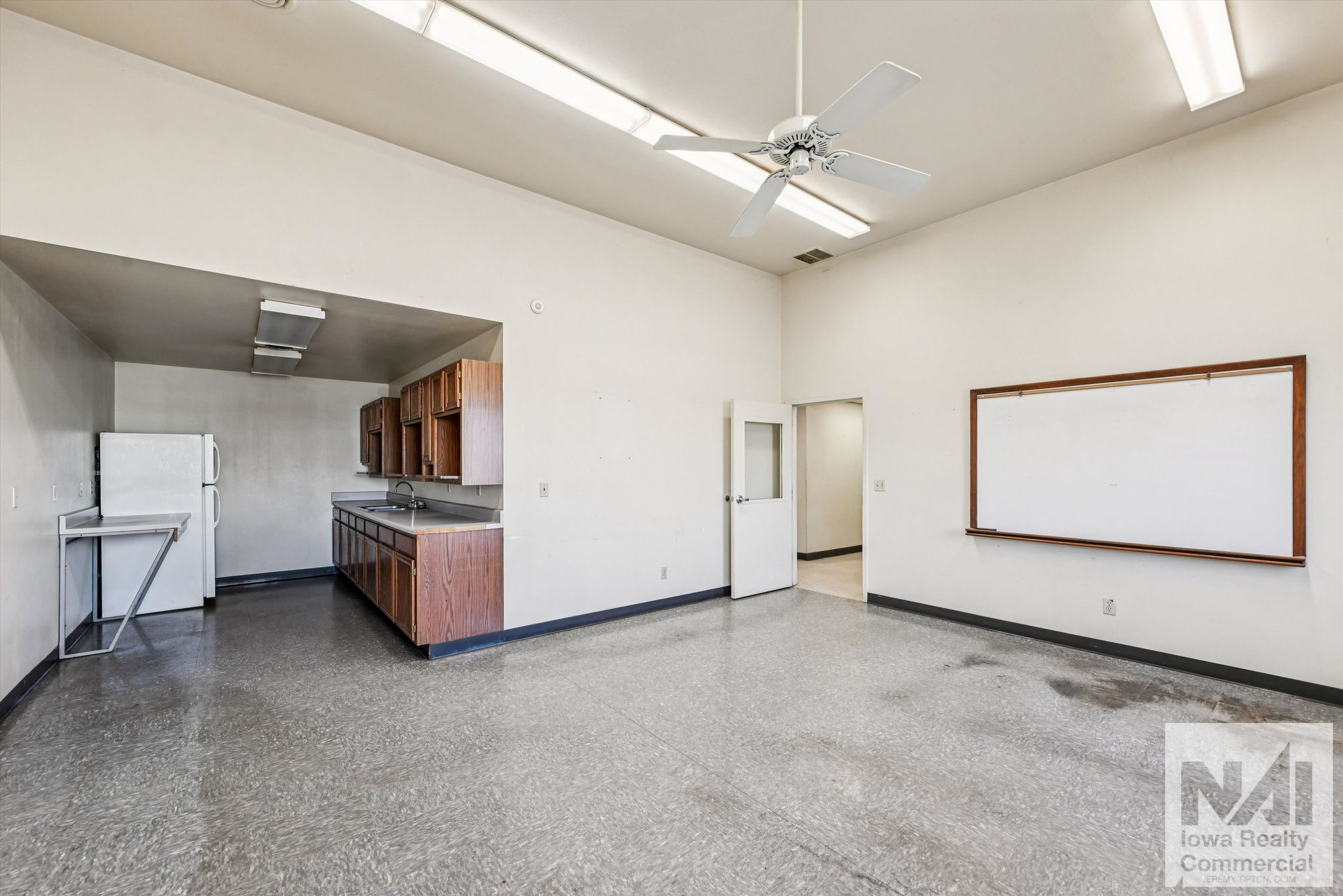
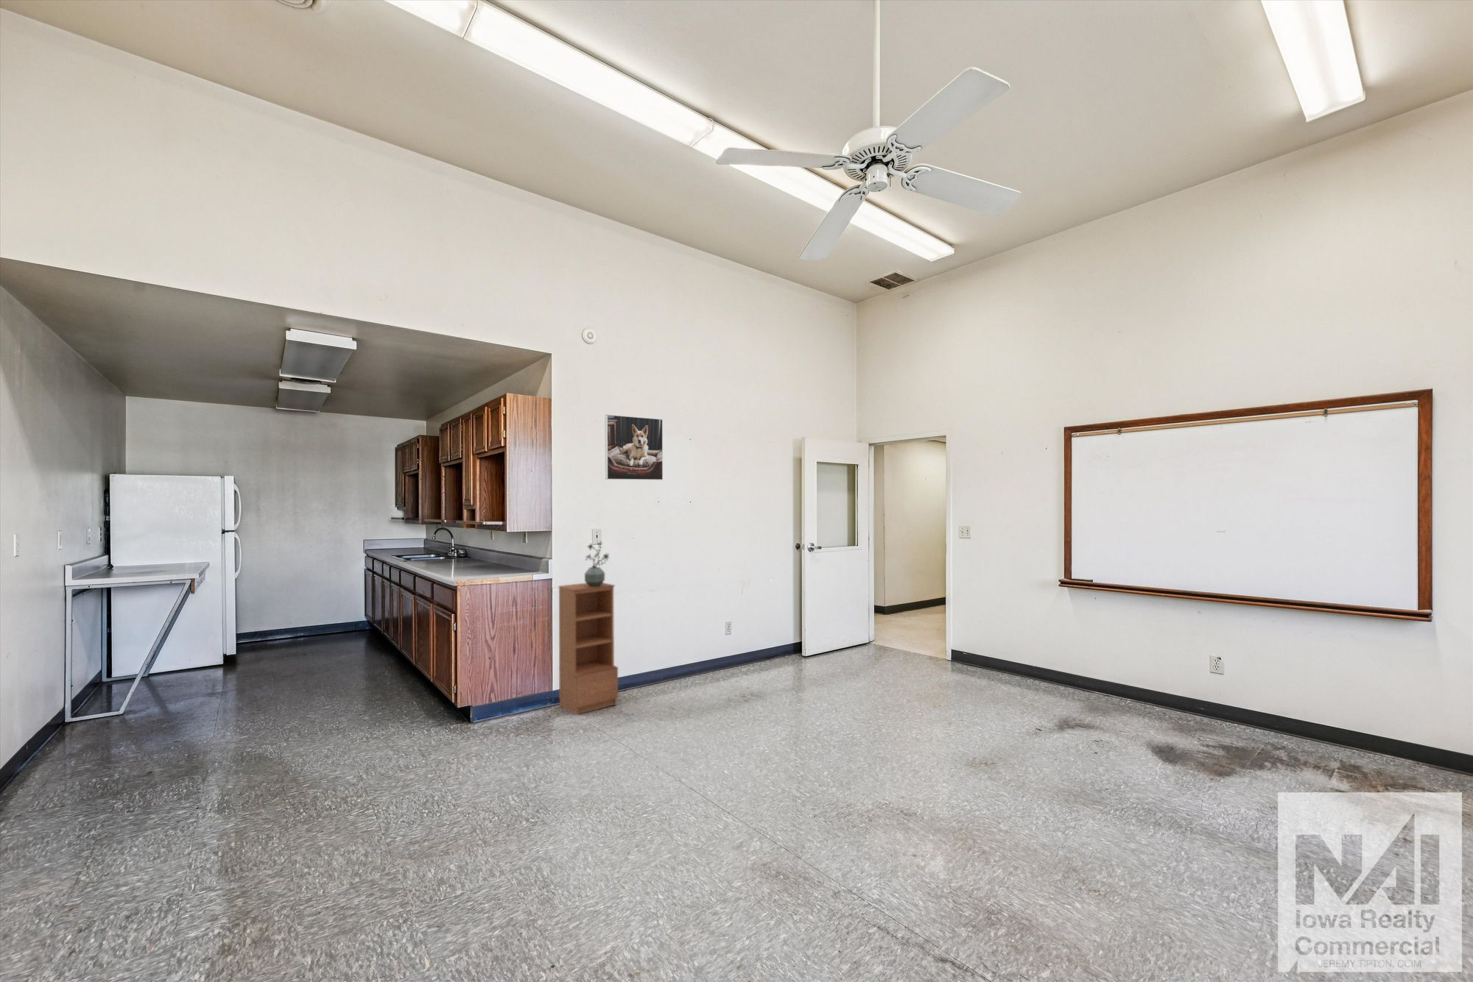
+ bookcase [558,582,619,716]
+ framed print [604,414,664,481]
+ potted plant [583,540,610,587]
